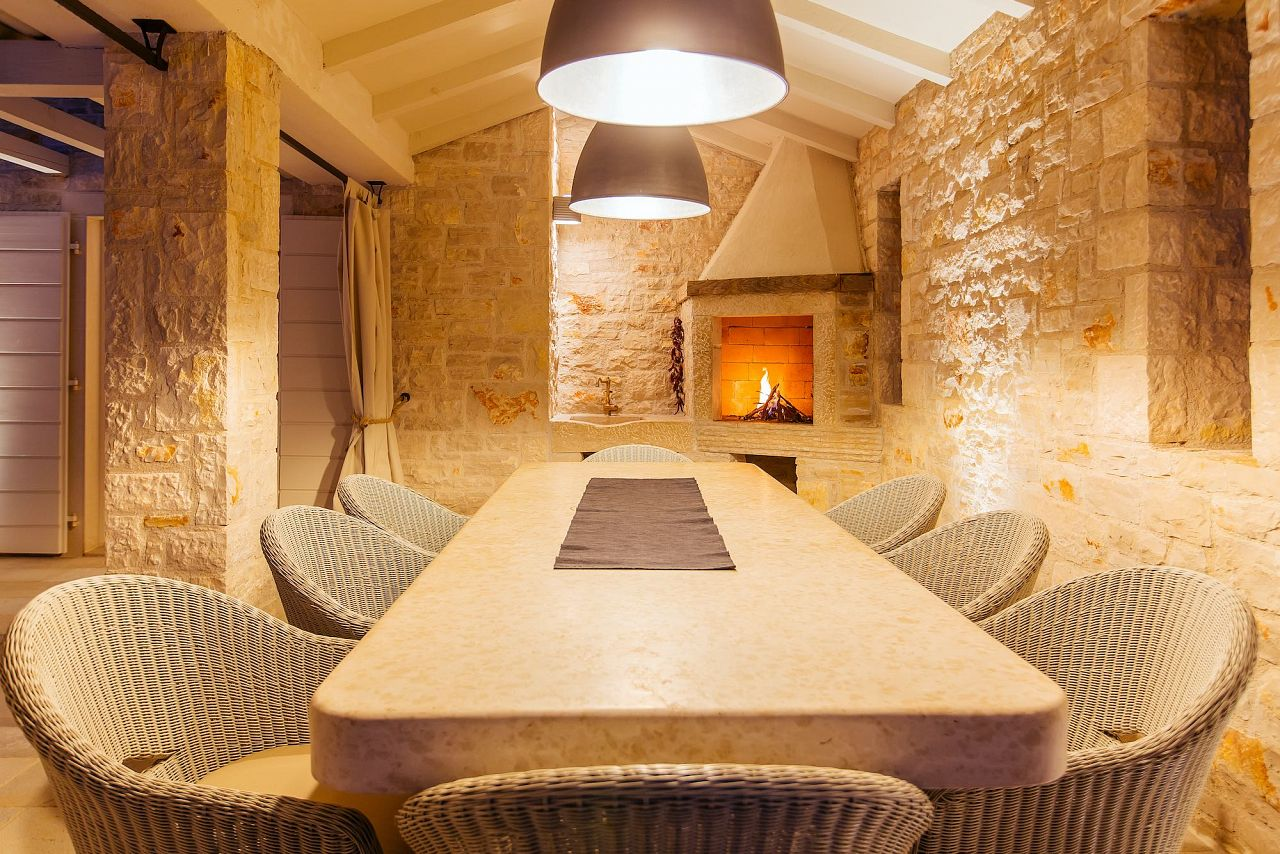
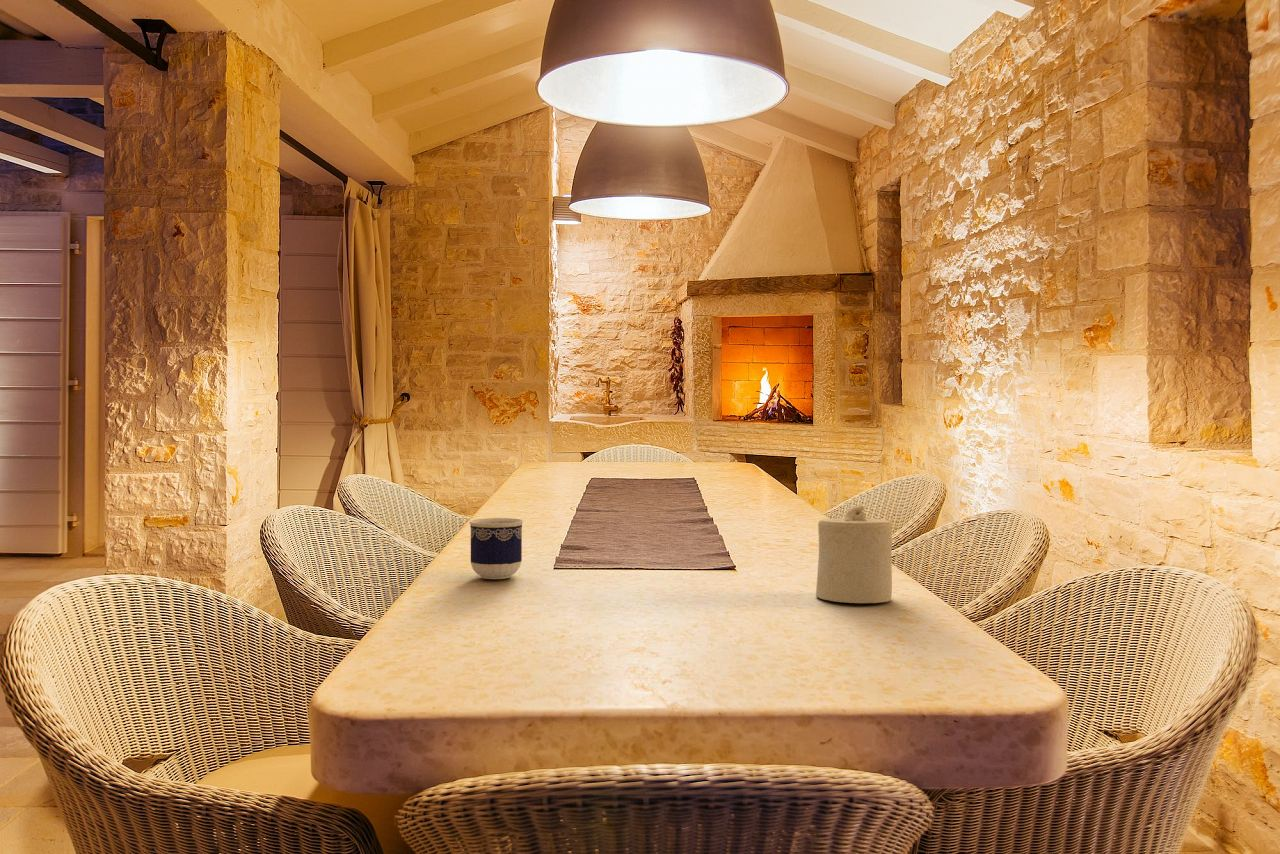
+ candle [815,505,893,604]
+ cup [468,517,524,580]
